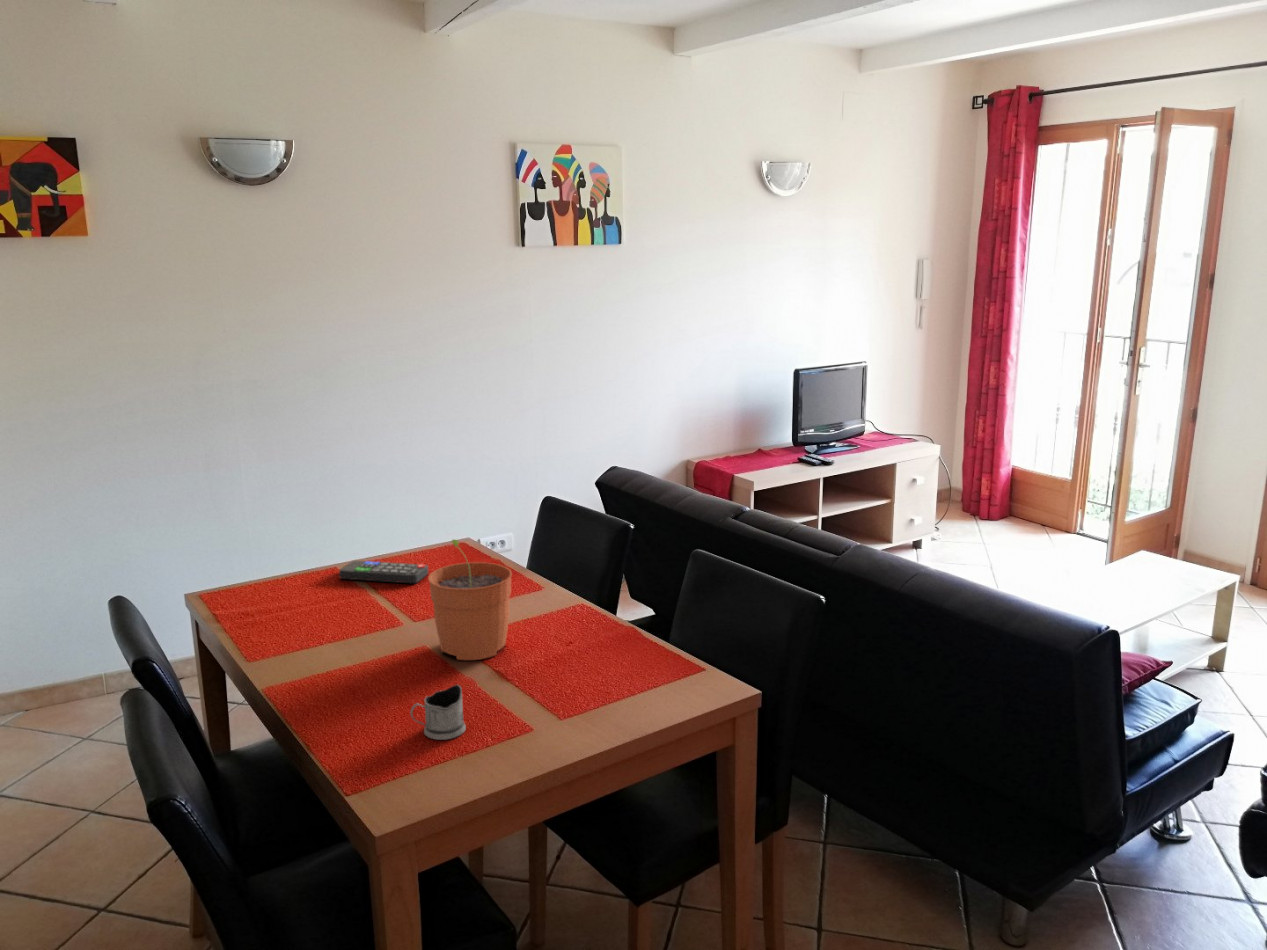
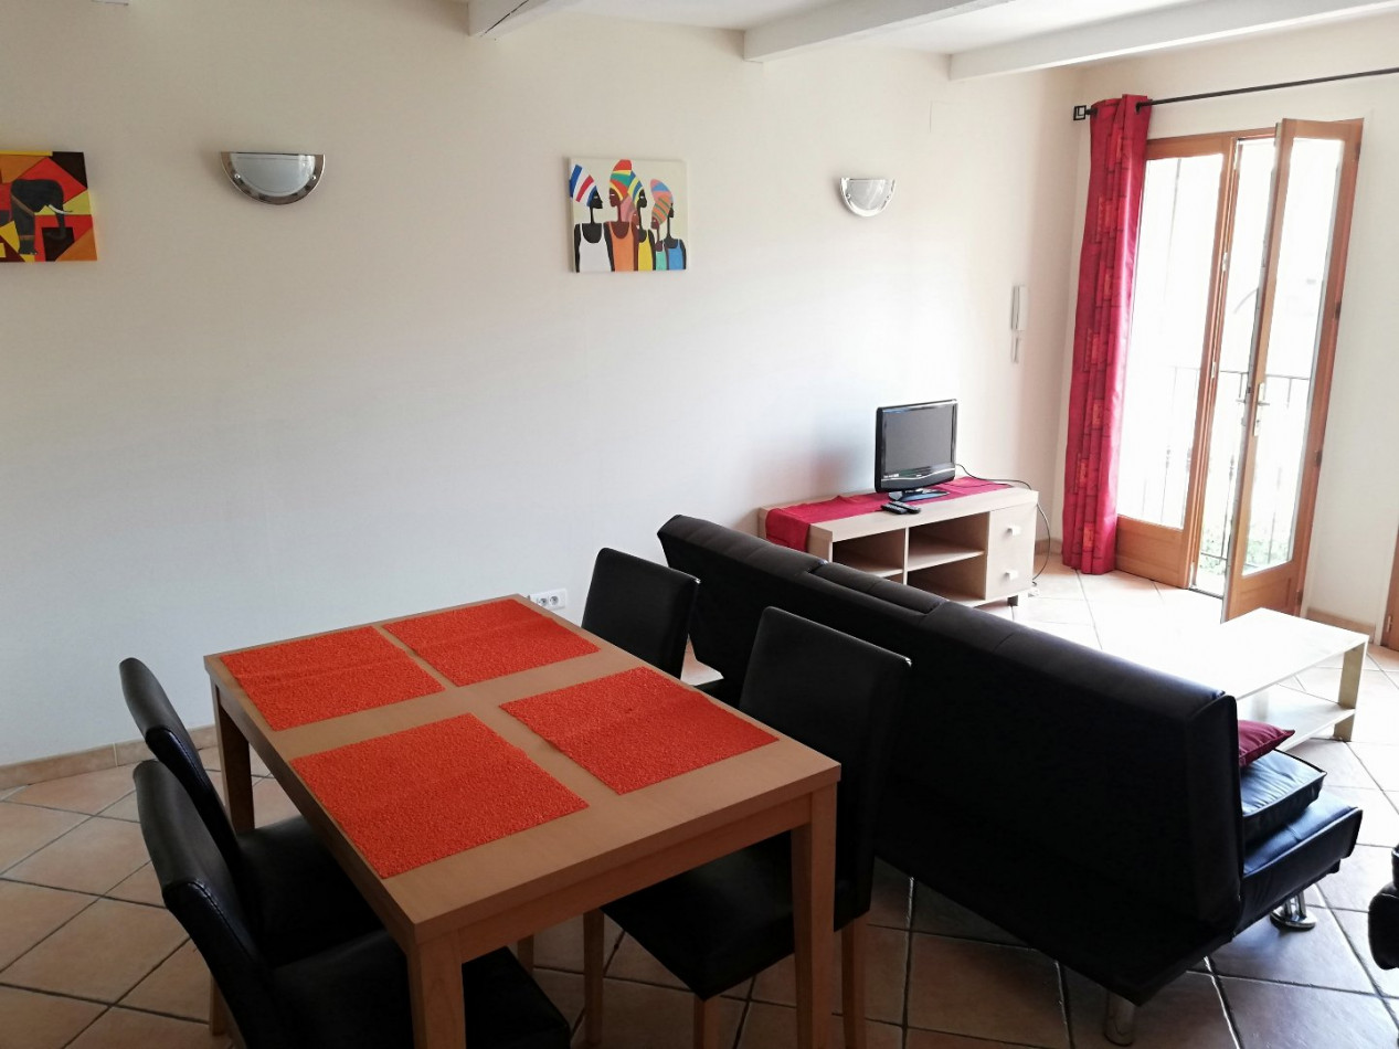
- tea glass holder [409,684,467,741]
- plant pot [427,538,513,661]
- remote control [338,560,429,584]
